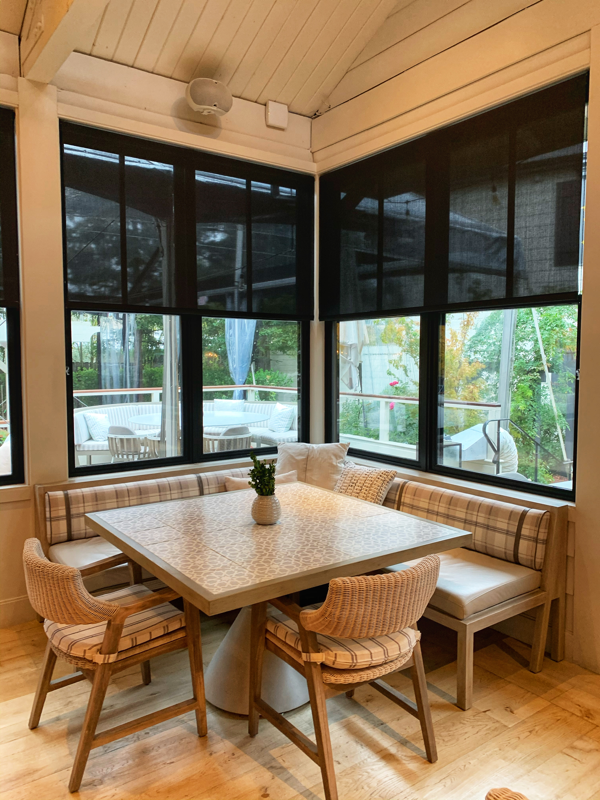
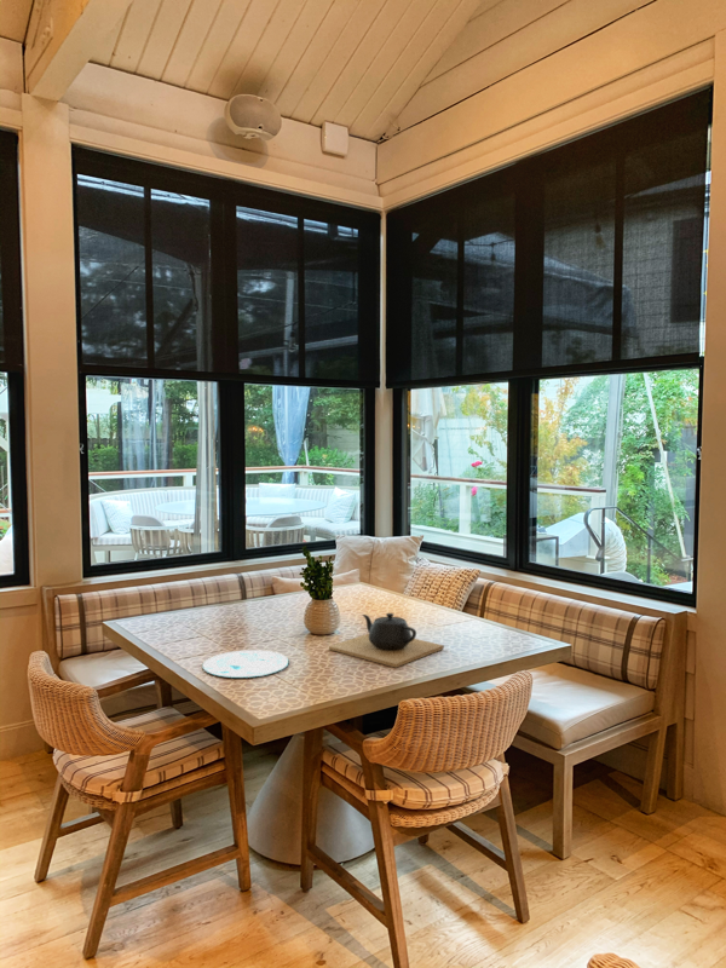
+ plate [202,649,290,679]
+ teapot [328,612,445,668]
